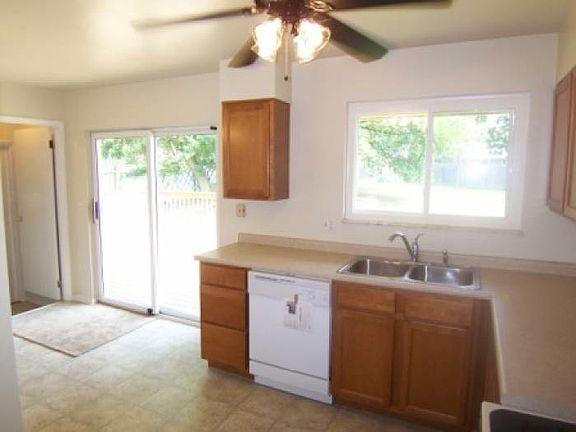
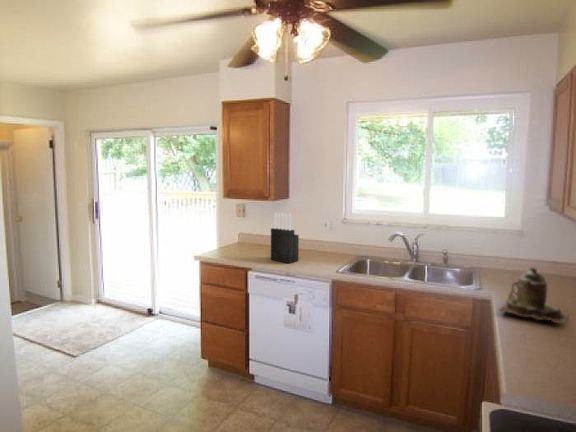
+ teapot [497,266,570,325]
+ knife block [270,212,300,264]
